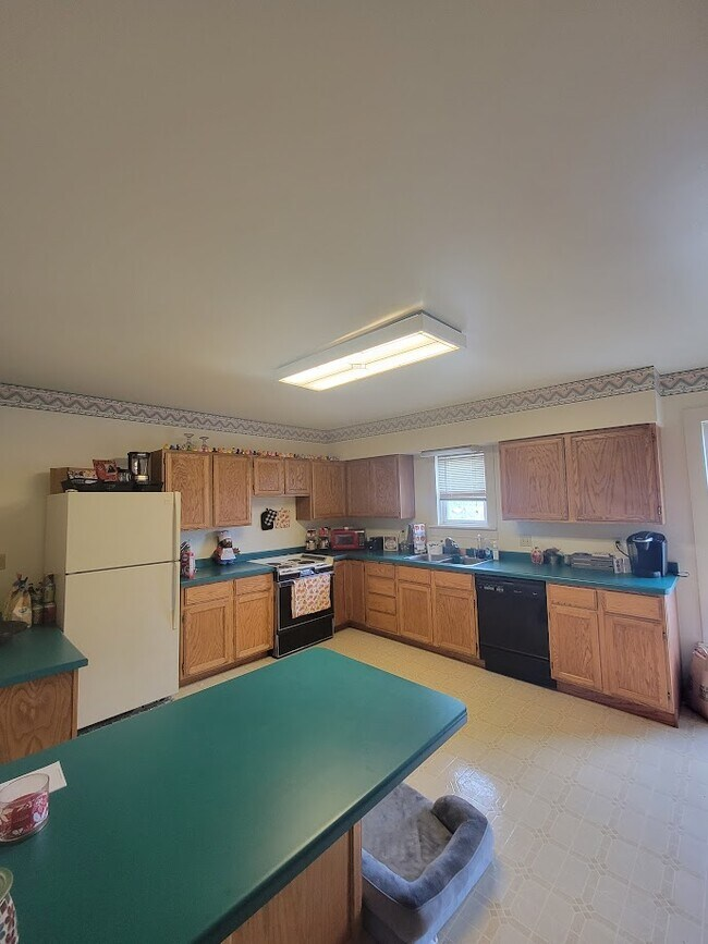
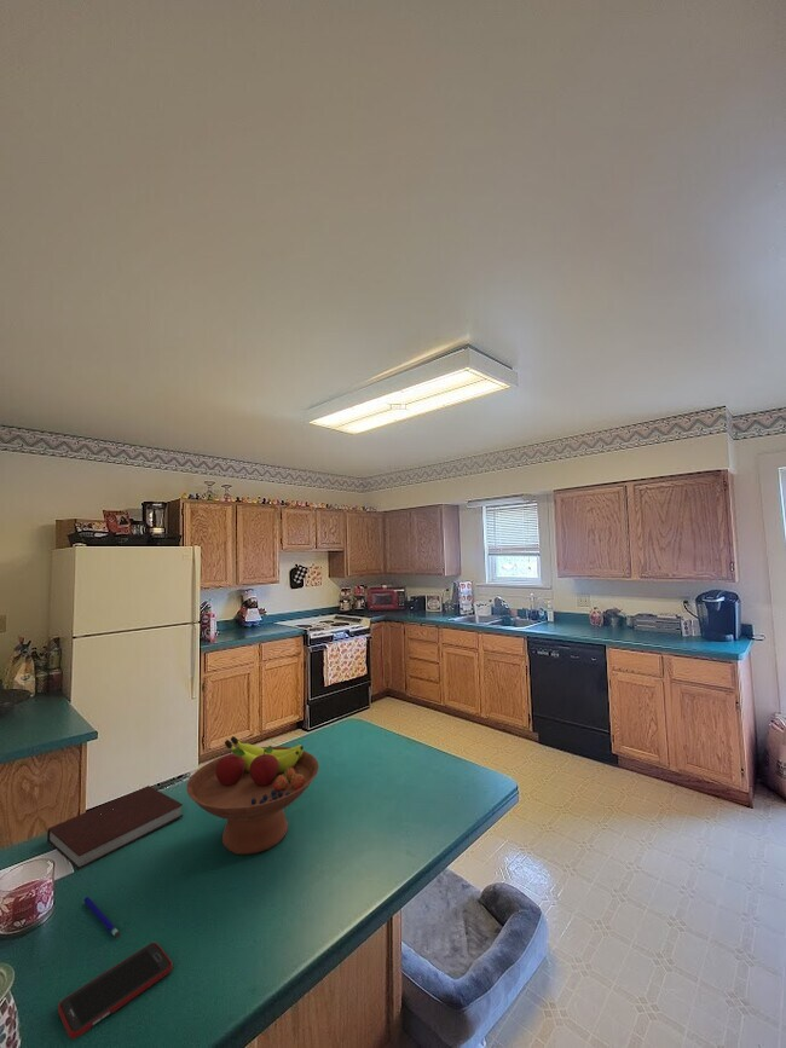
+ fruit bowl [185,735,319,856]
+ cell phone [57,942,174,1041]
+ notebook [46,784,184,870]
+ pen [83,896,121,938]
